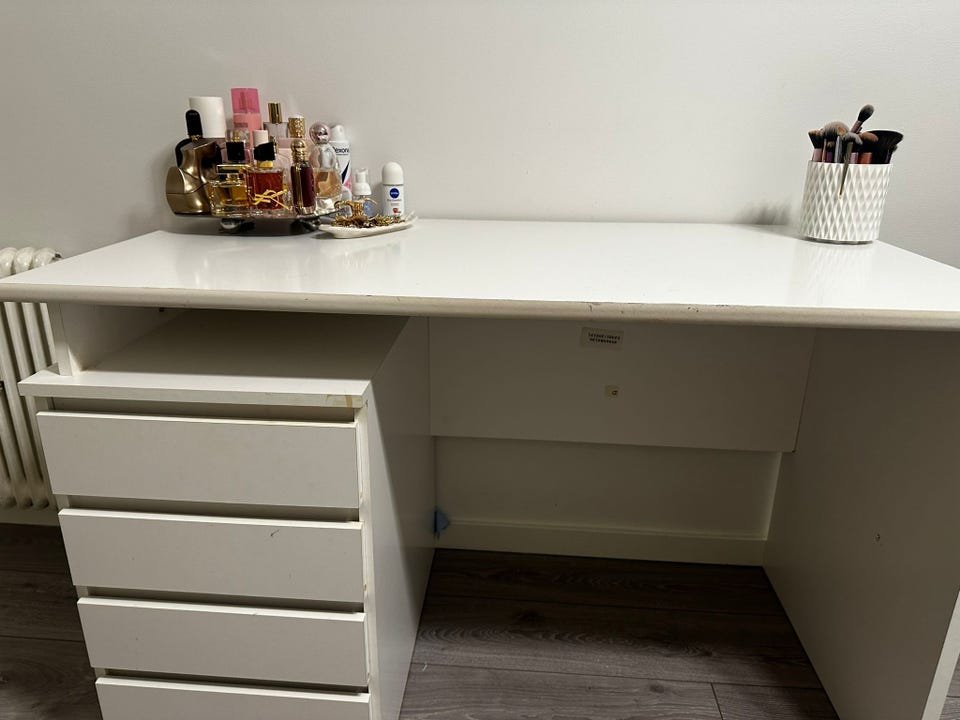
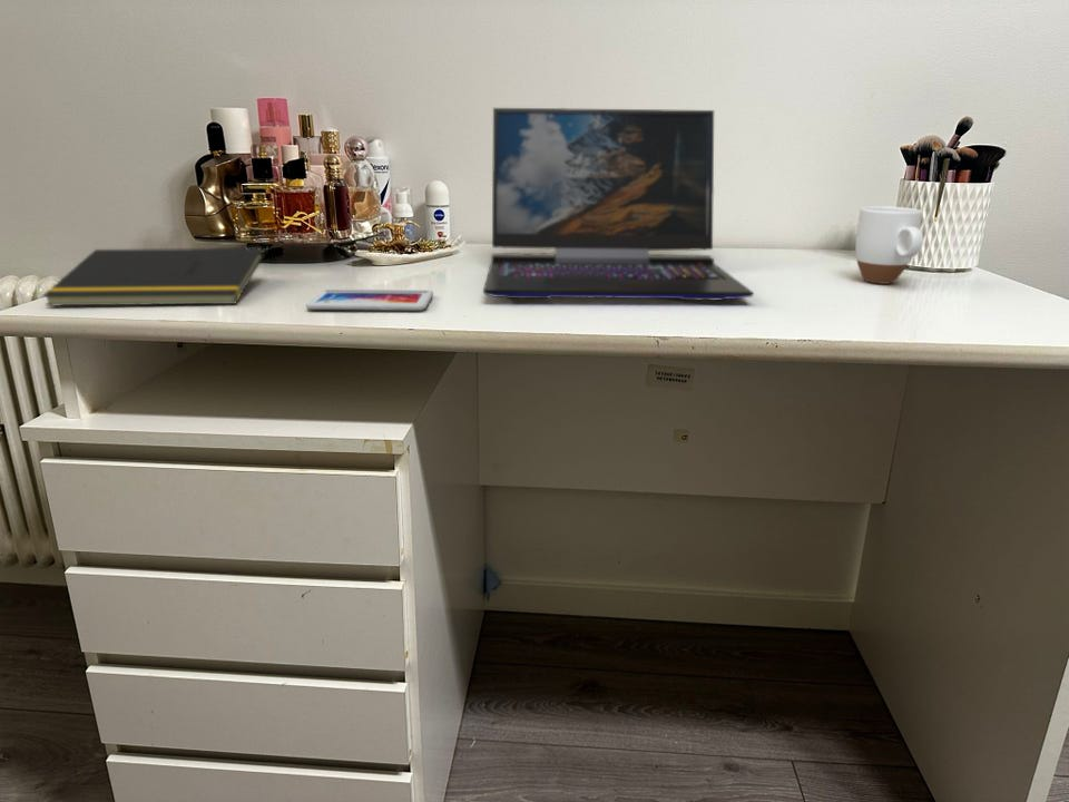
+ mug [854,205,924,285]
+ smartphone [305,287,434,312]
+ notepad [41,247,265,307]
+ laptop [482,107,755,302]
